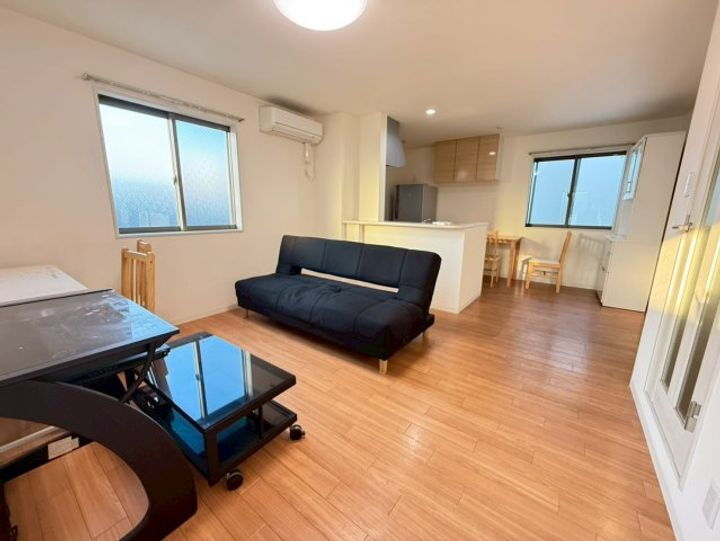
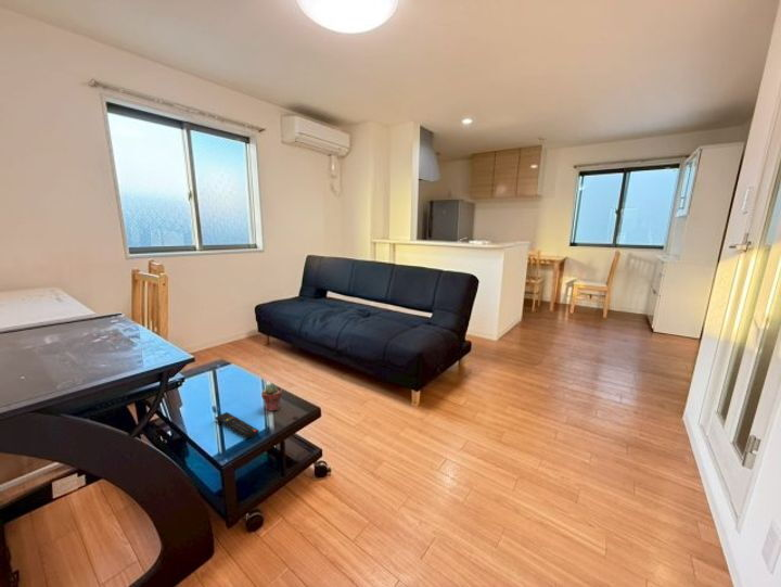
+ remote control [214,411,260,439]
+ potted succulent [260,383,283,412]
